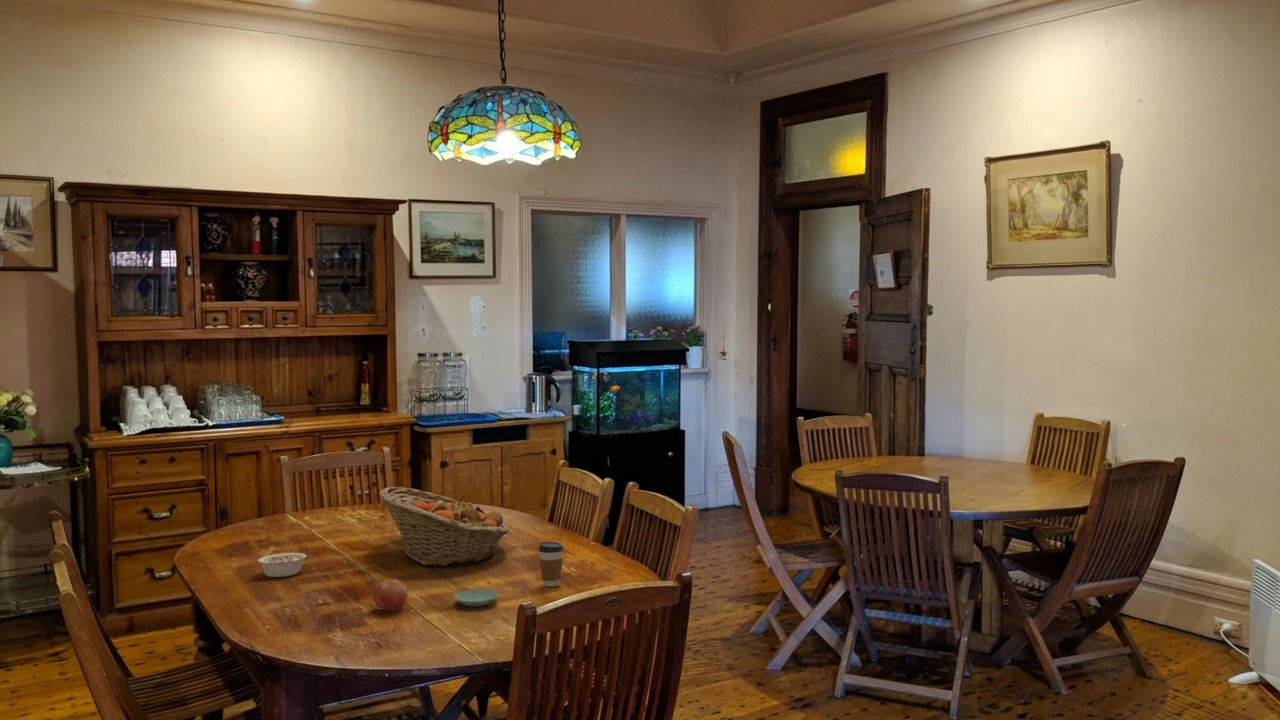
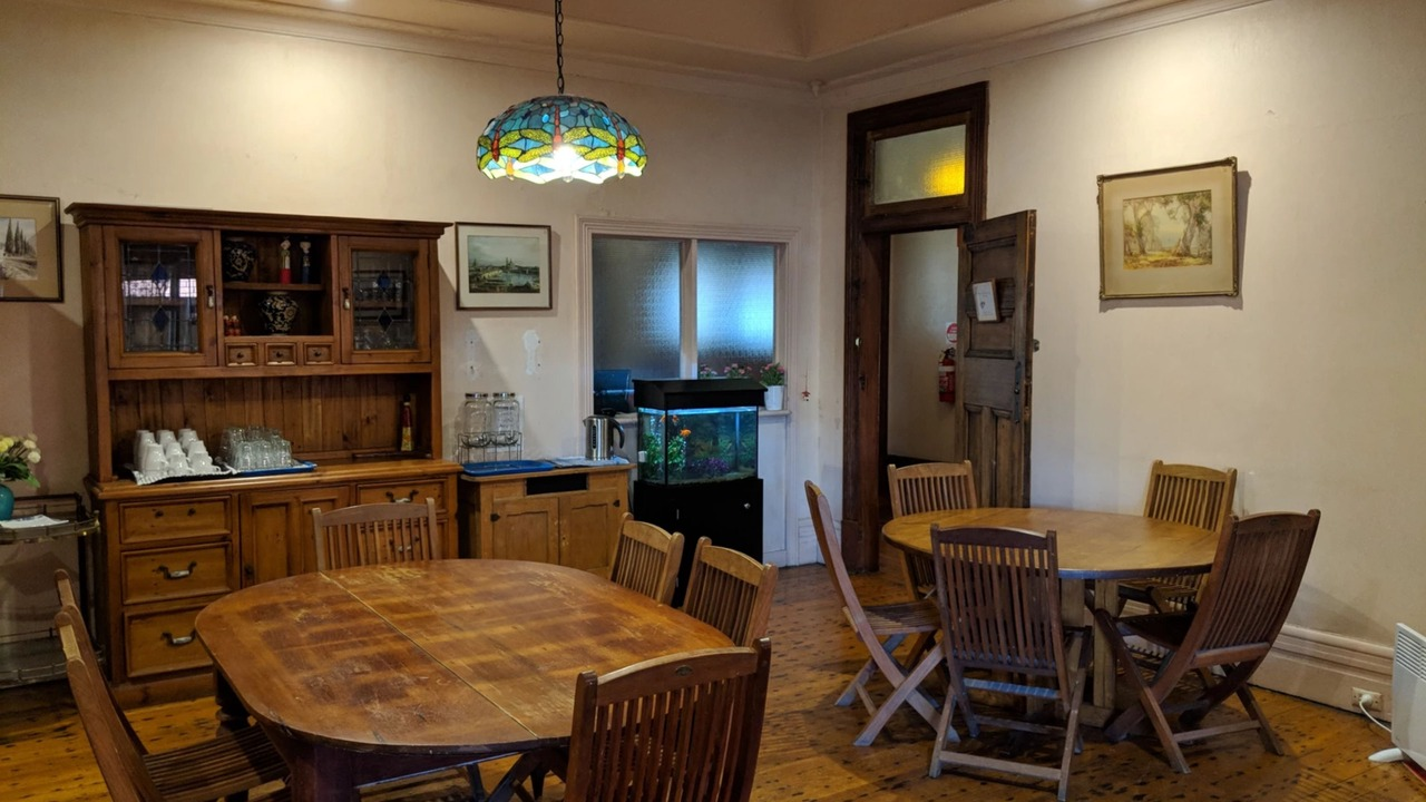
- saucer [453,588,499,608]
- fruit basket [378,486,510,567]
- legume [257,552,312,578]
- coffee cup [538,541,565,588]
- fruit [372,578,409,612]
